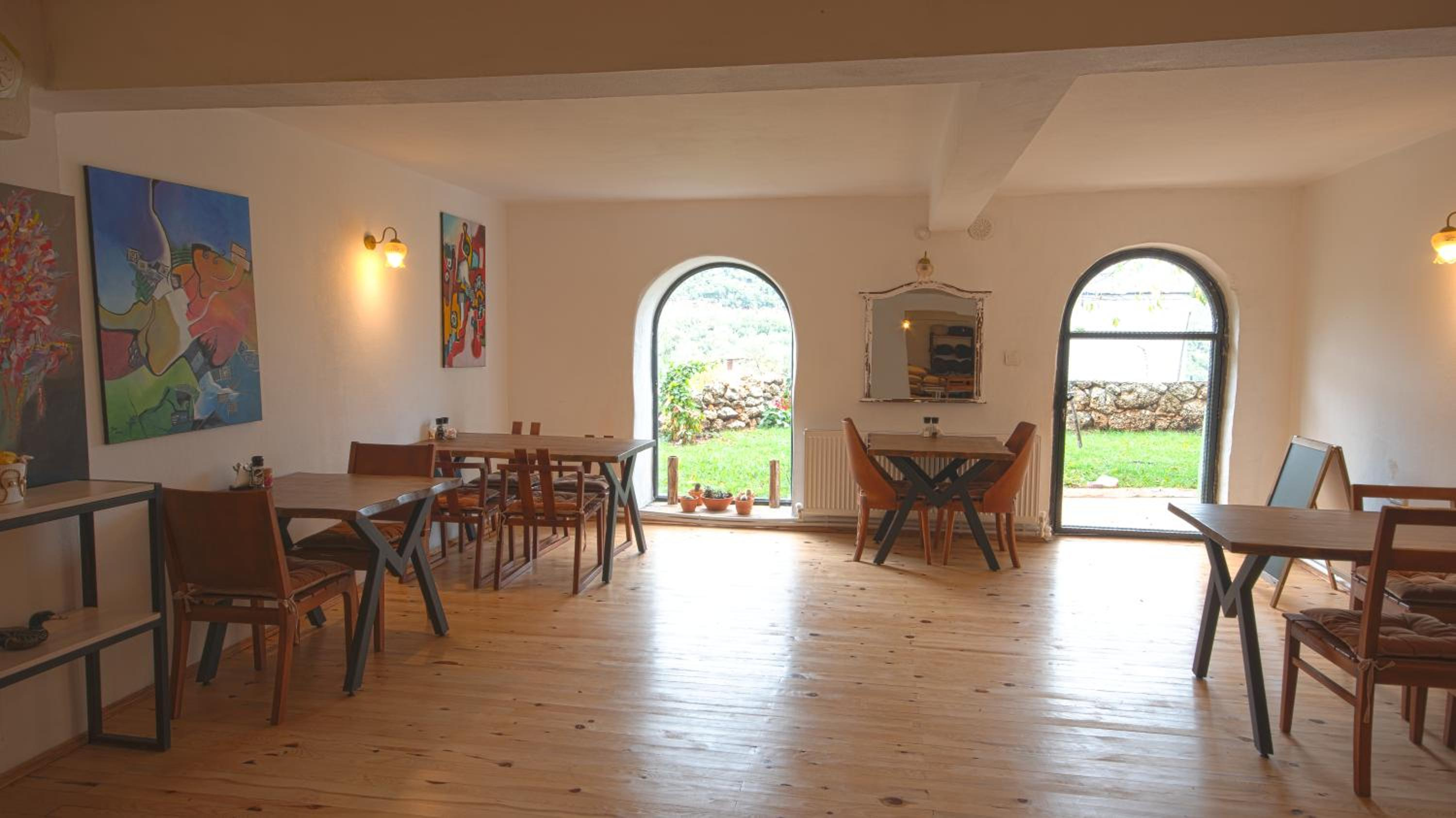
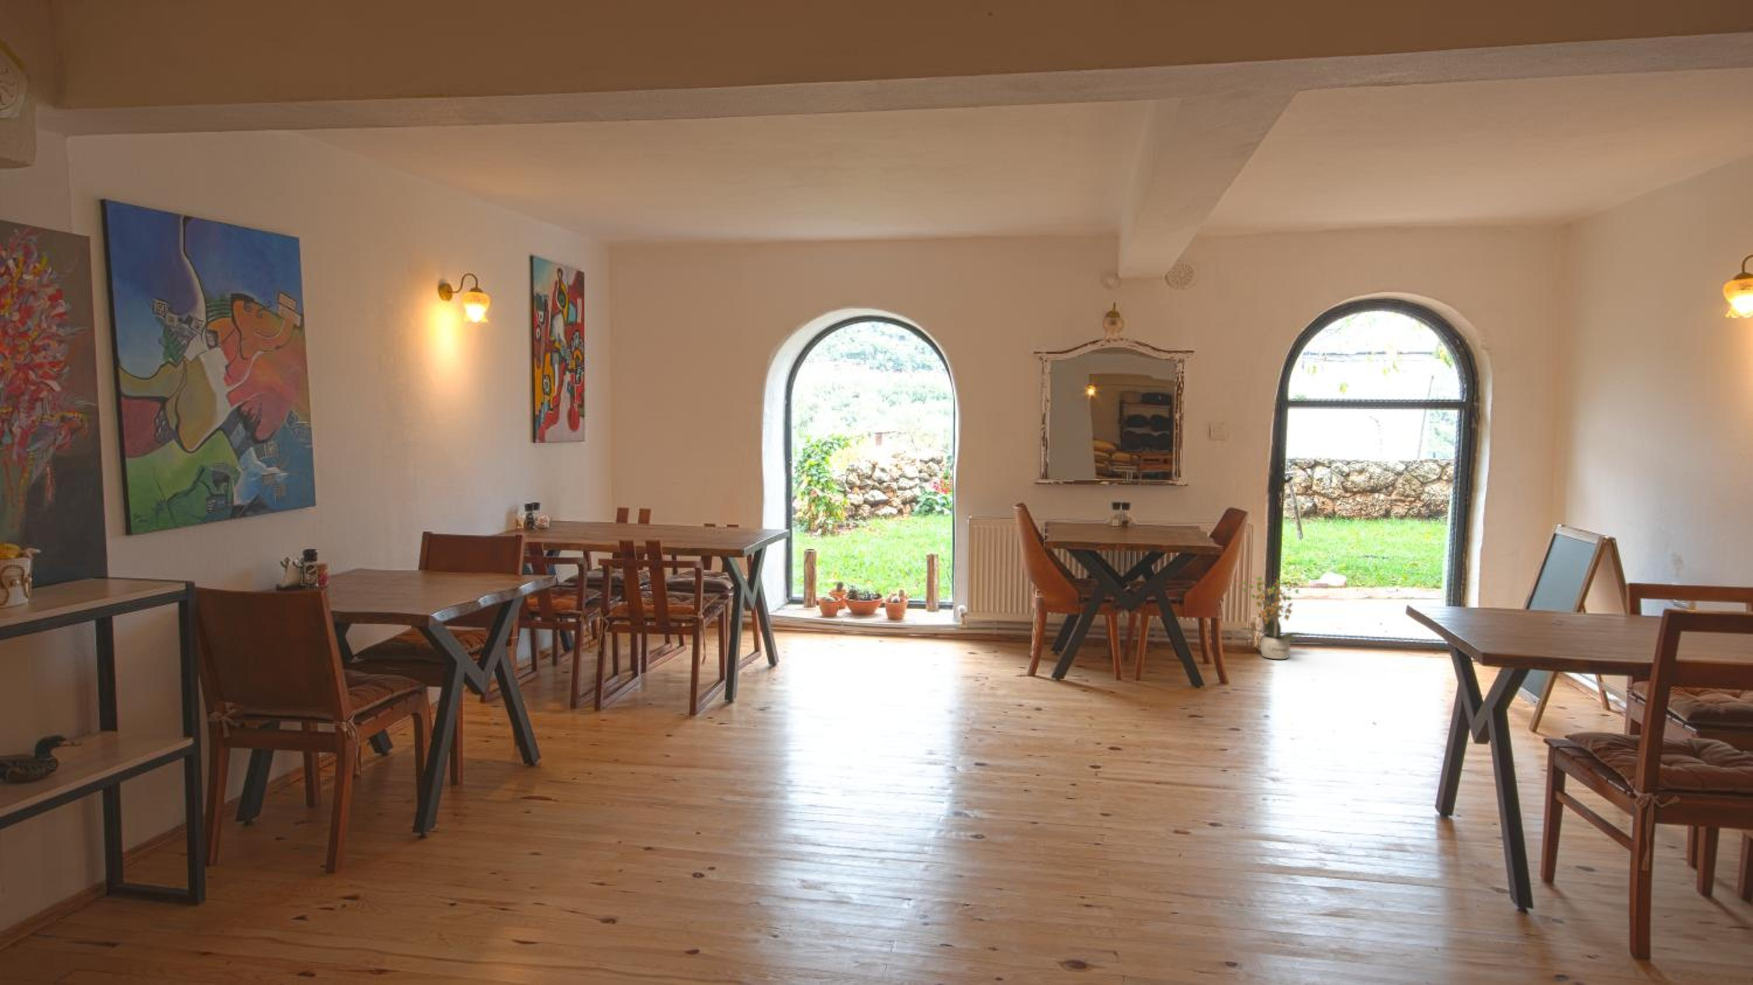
+ potted plant [1235,574,1309,660]
